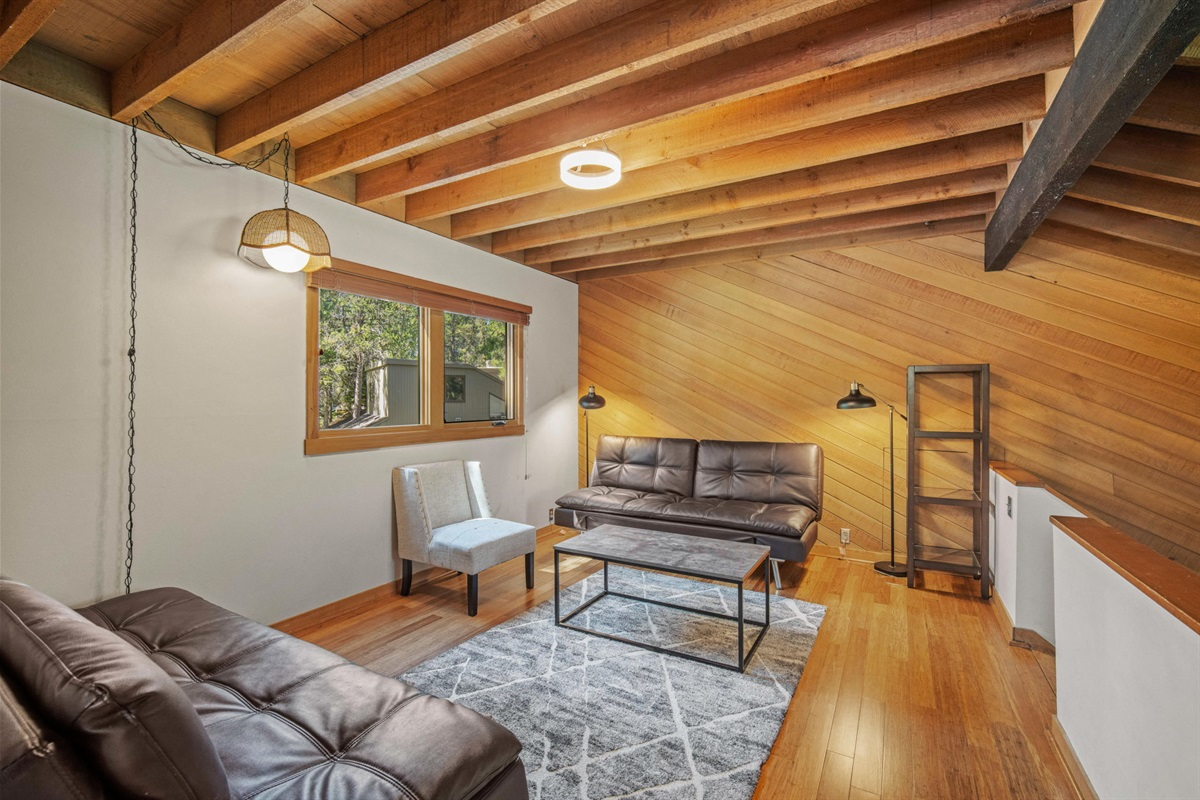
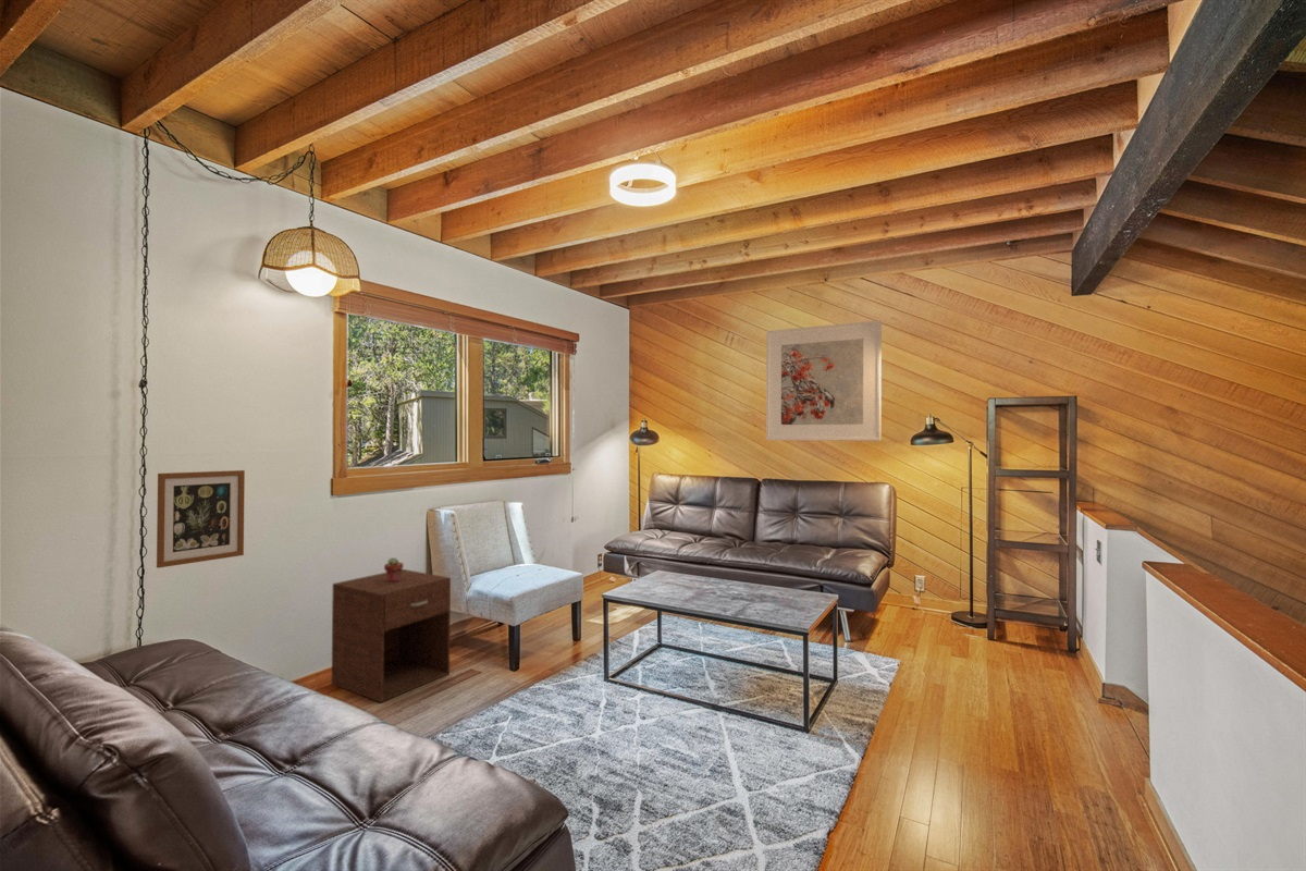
+ nightstand [331,568,452,703]
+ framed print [765,320,883,442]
+ wall art [156,469,246,569]
+ potted succulent [383,556,405,581]
